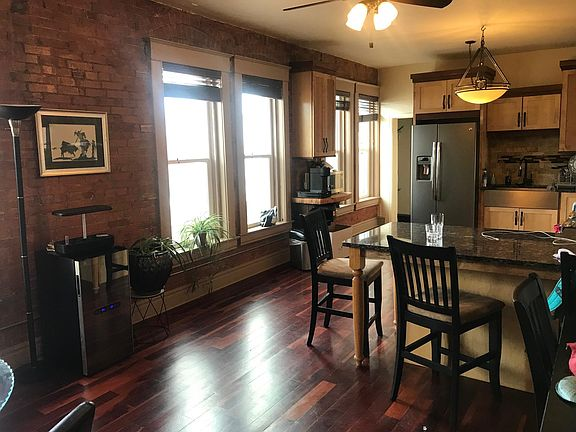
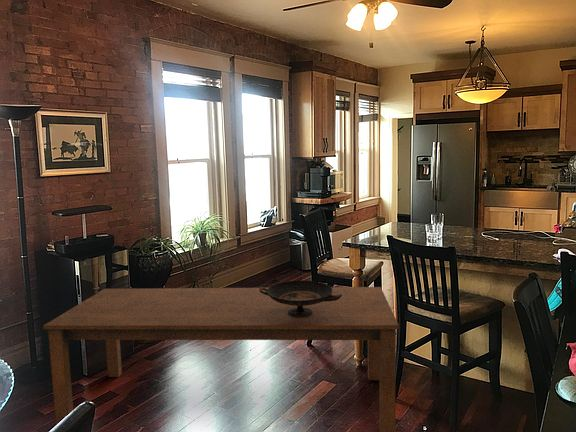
+ dining table [42,286,400,432]
+ decorative bowl [259,279,342,316]
